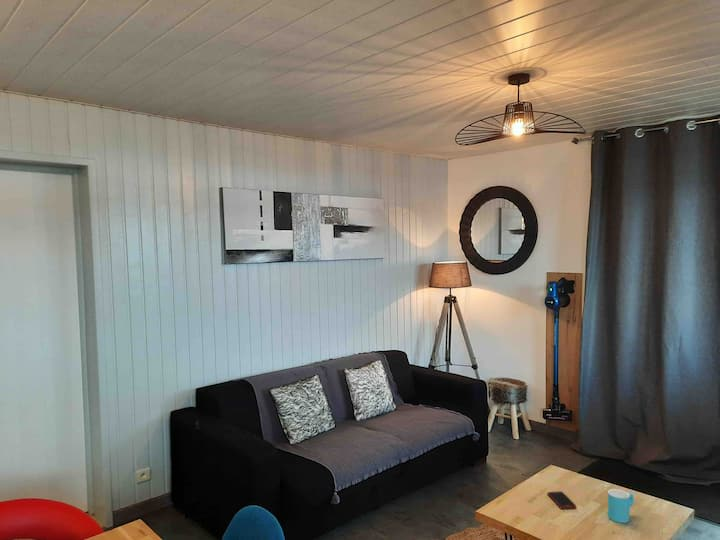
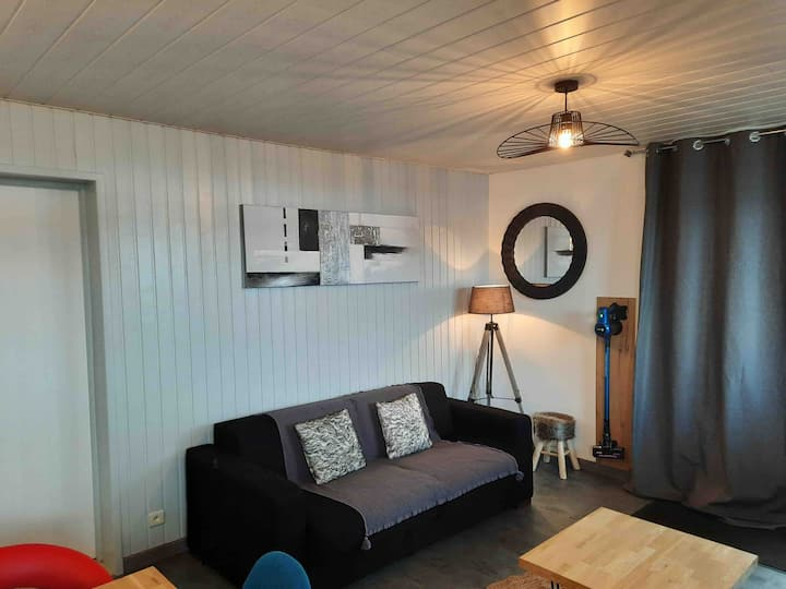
- cup [607,488,635,524]
- cell phone [546,490,577,510]
